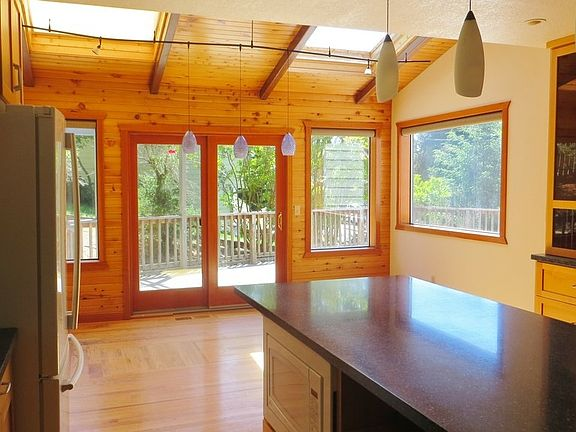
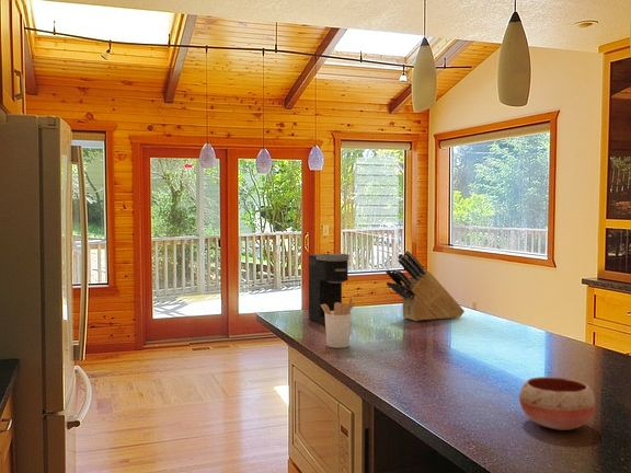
+ bowl [518,376,596,431]
+ coffee maker [308,253,351,326]
+ knife block [385,250,466,322]
+ utensil holder [321,296,356,349]
